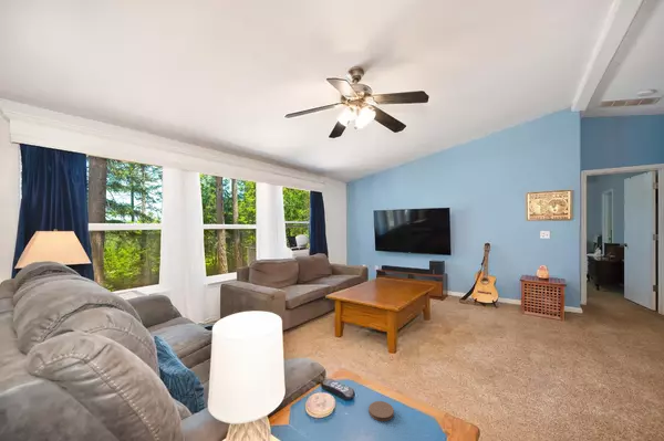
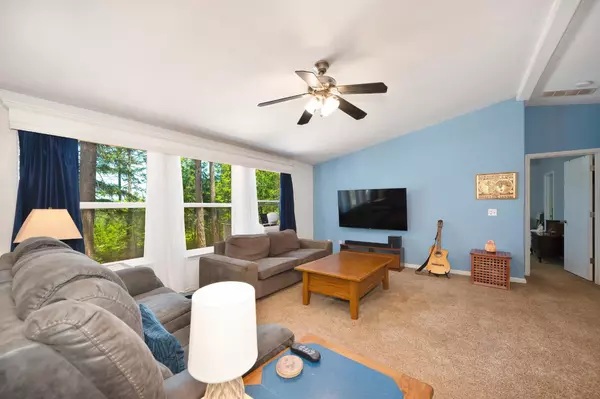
- coaster [367,400,395,422]
